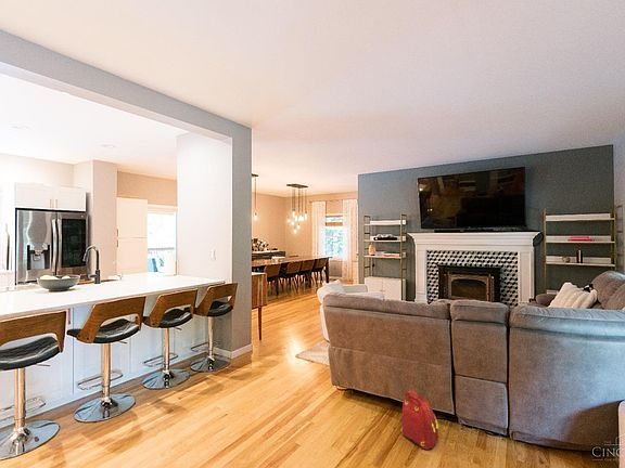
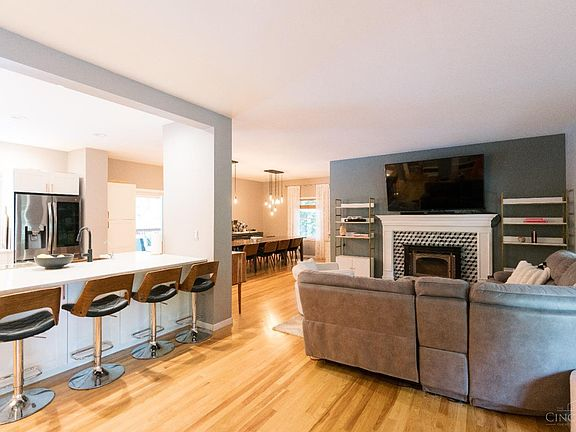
- backpack [400,389,439,452]
